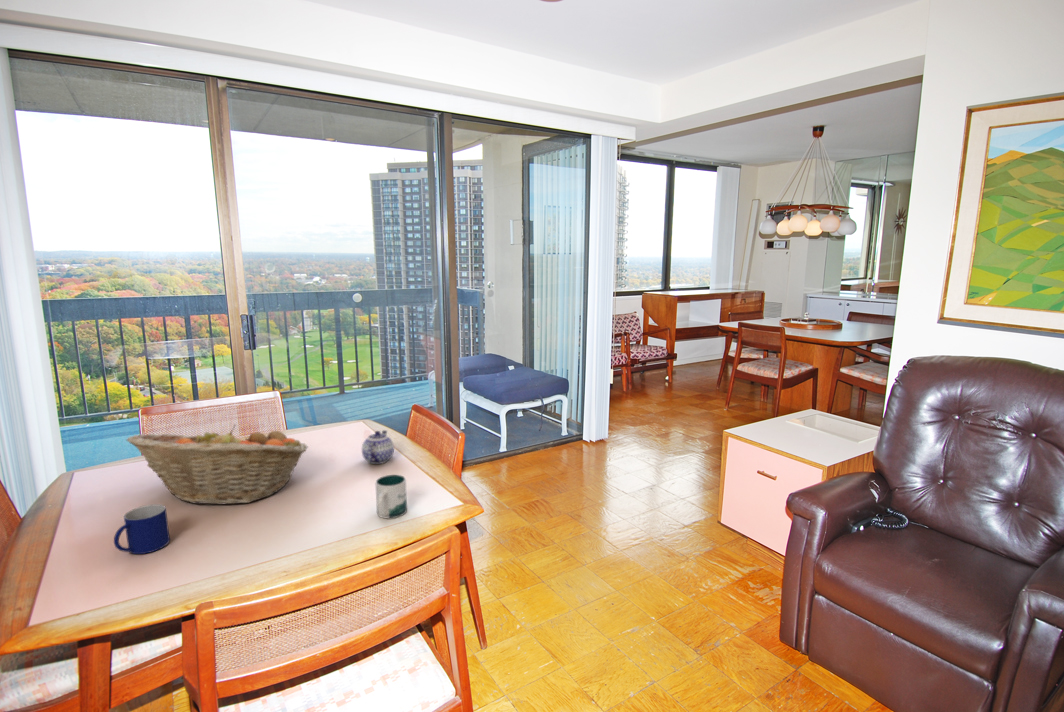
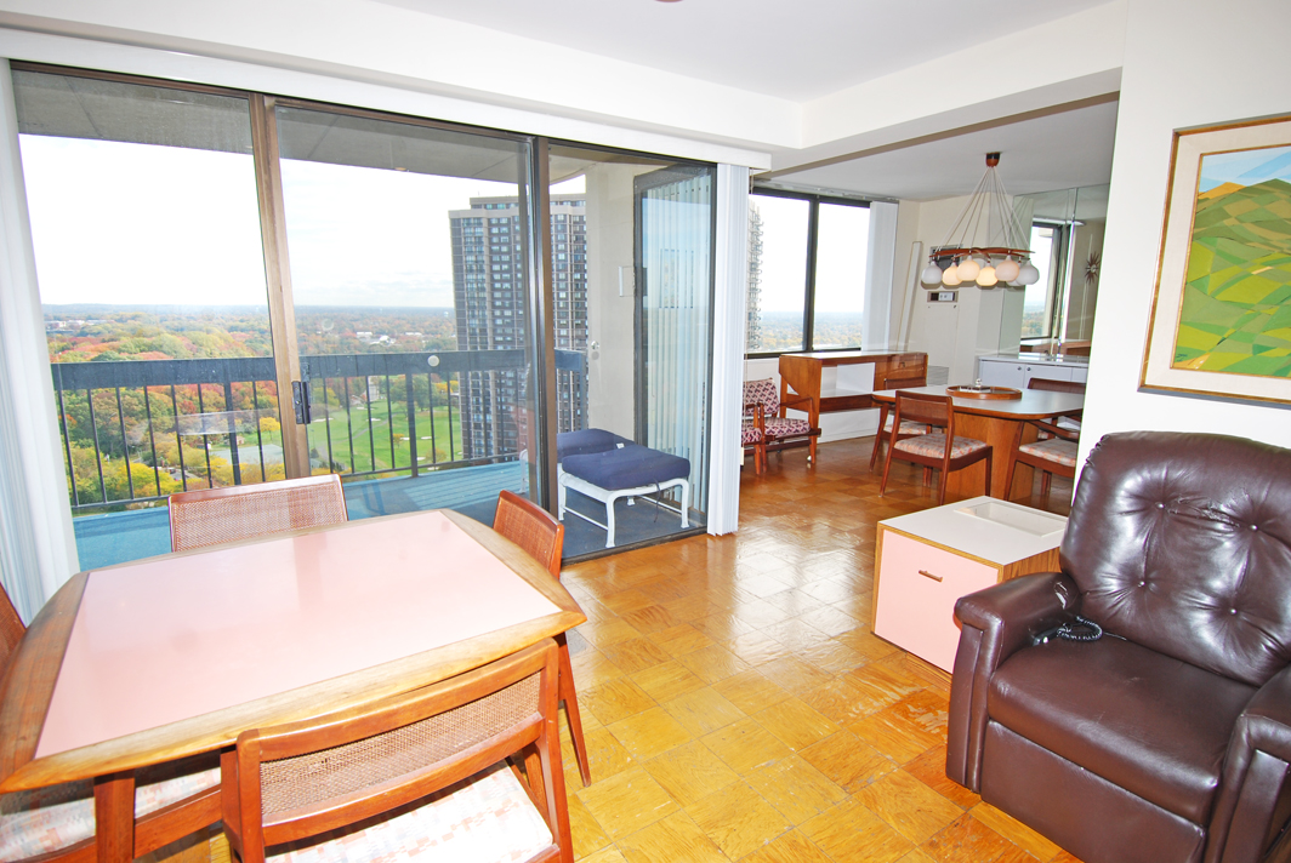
- mug [374,474,408,519]
- fruit basket [125,423,309,506]
- mug [113,503,171,555]
- teapot [361,429,395,465]
